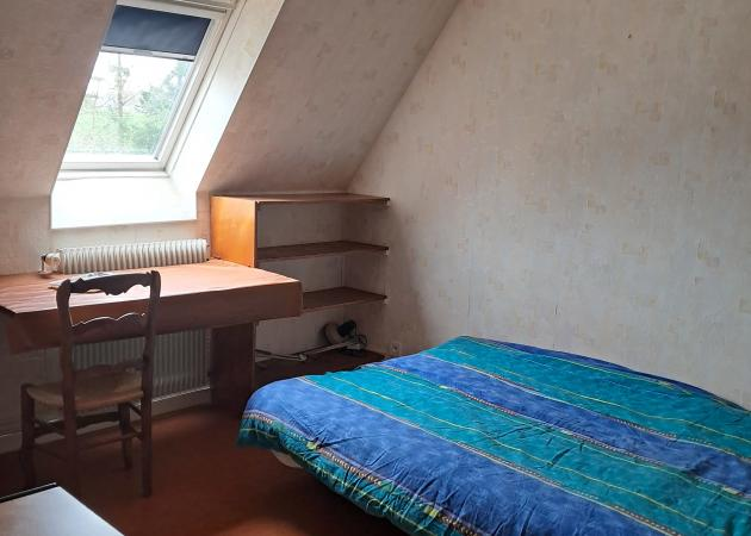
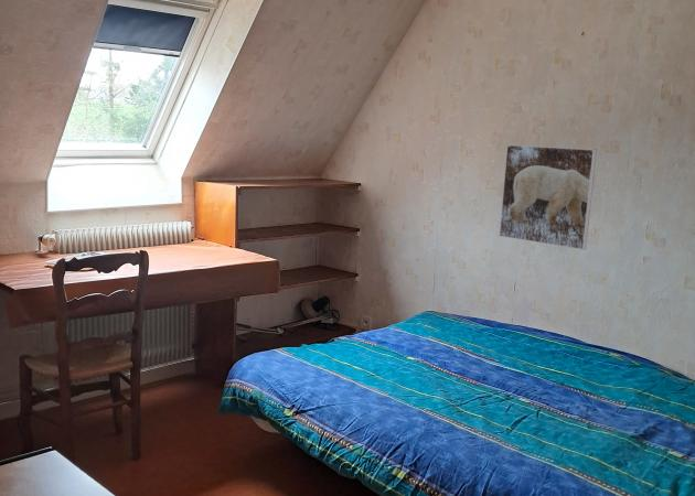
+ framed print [499,143,598,251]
